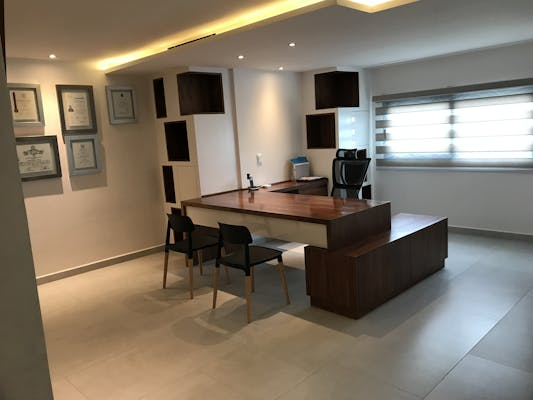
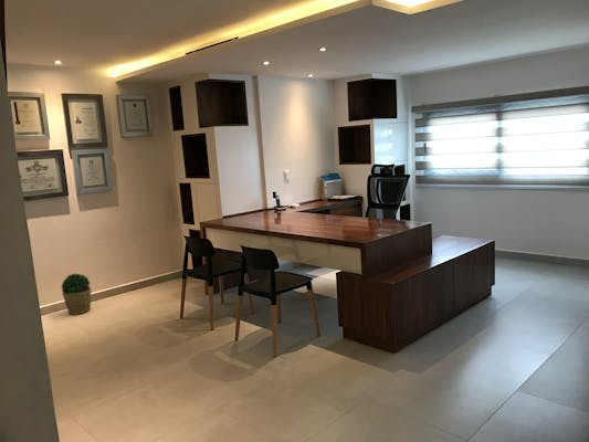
+ potted plant [60,273,93,316]
